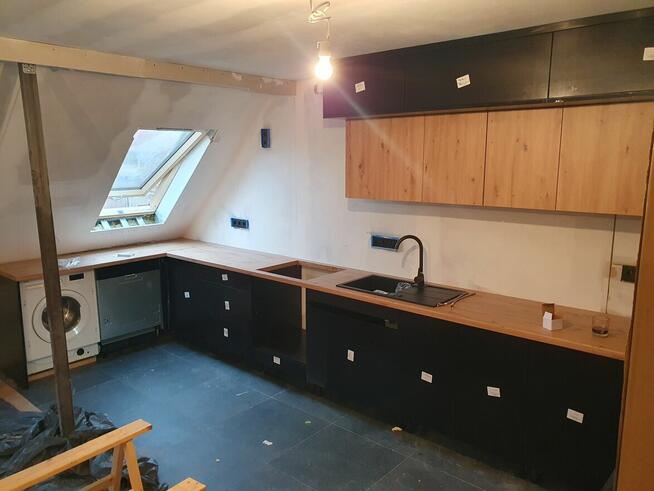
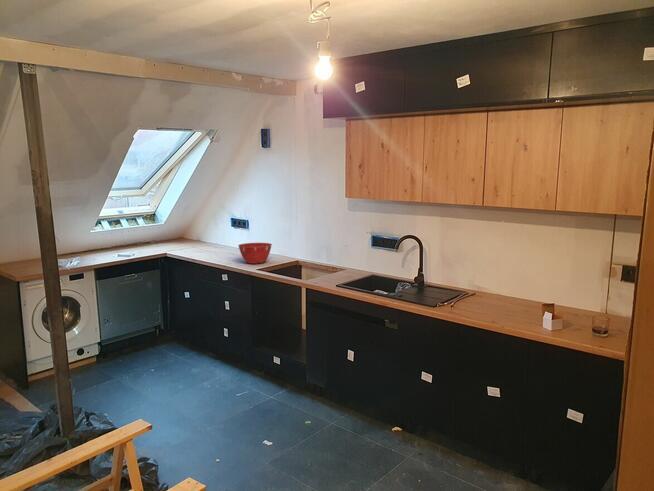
+ mixing bowl [237,242,273,265]
